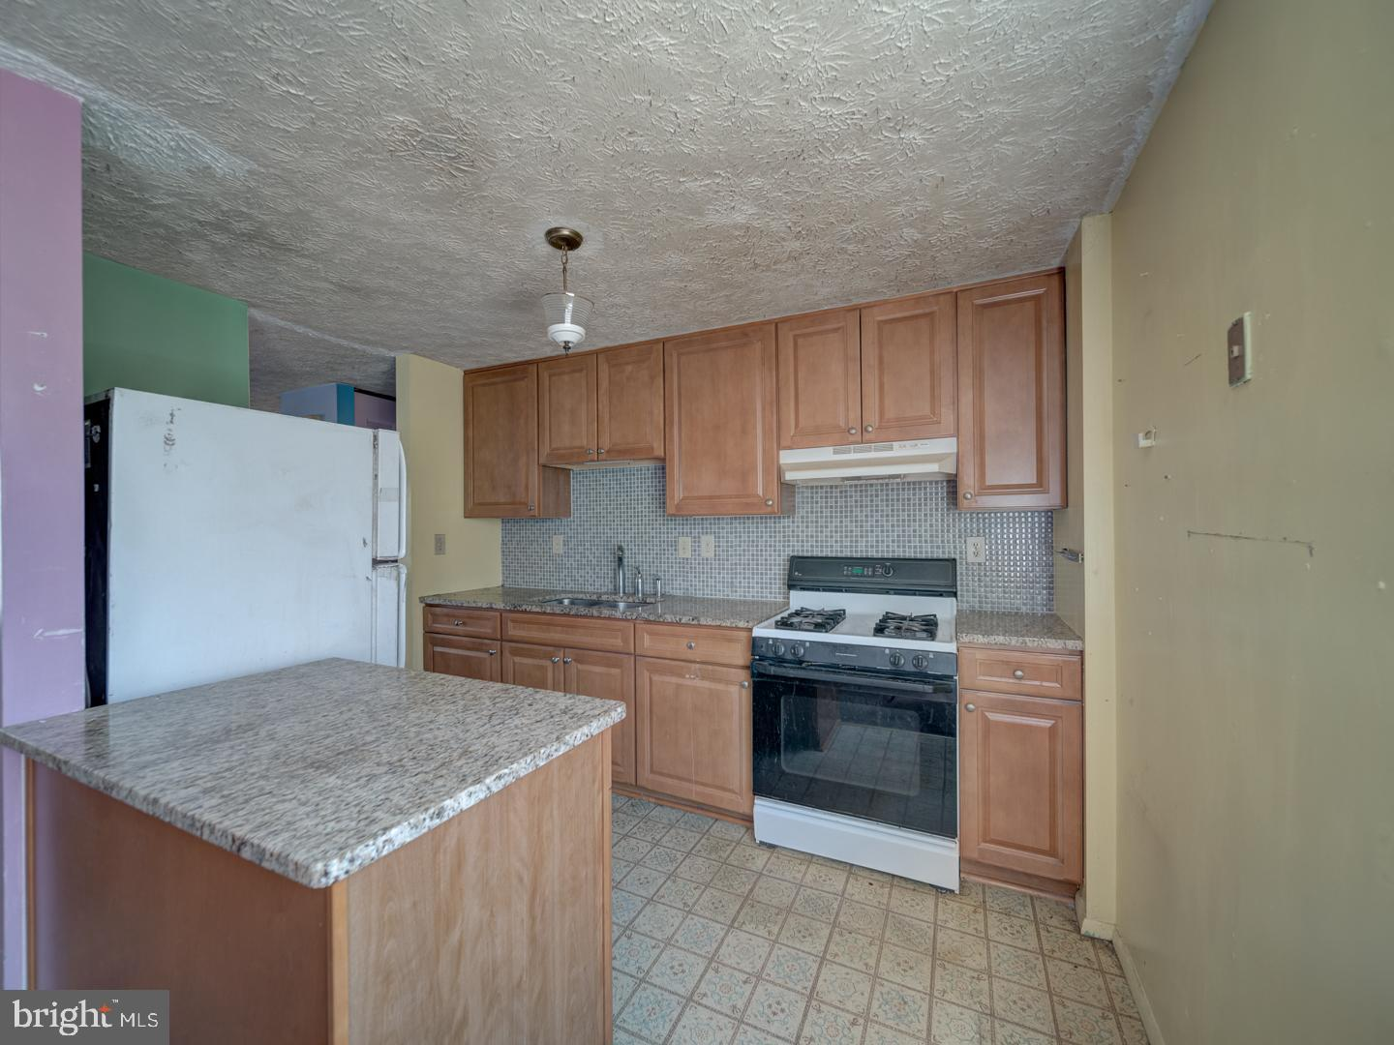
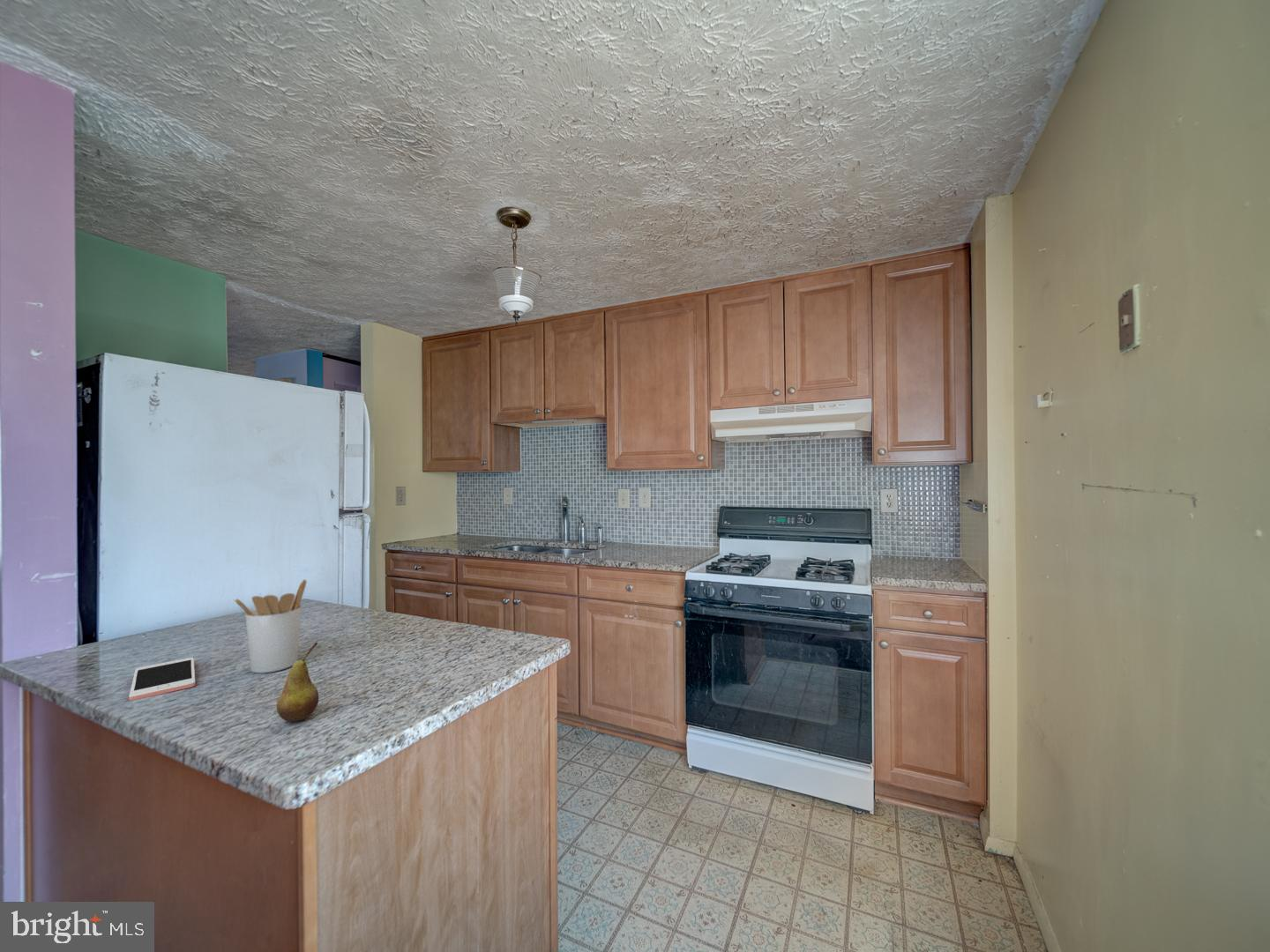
+ cell phone [128,657,196,702]
+ utensil holder [232,578,308,674]
+ fruit [276,642,319,723]
